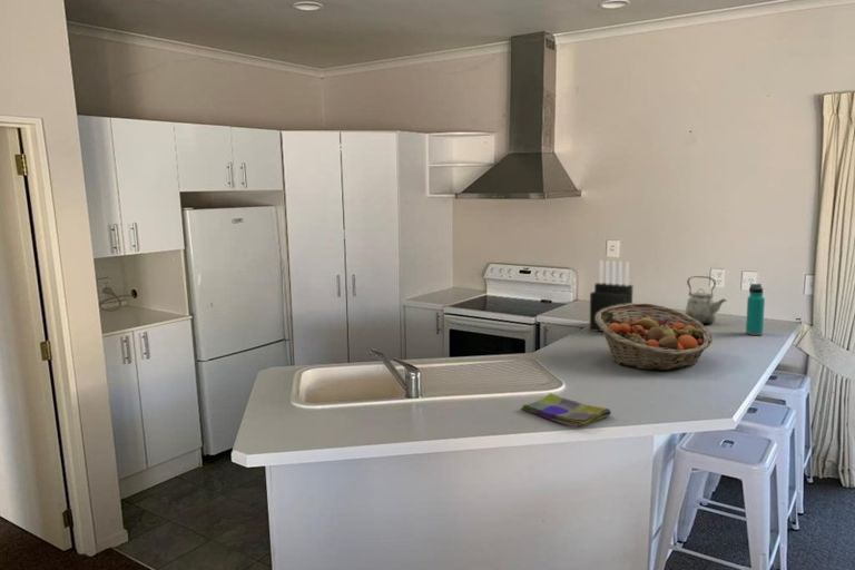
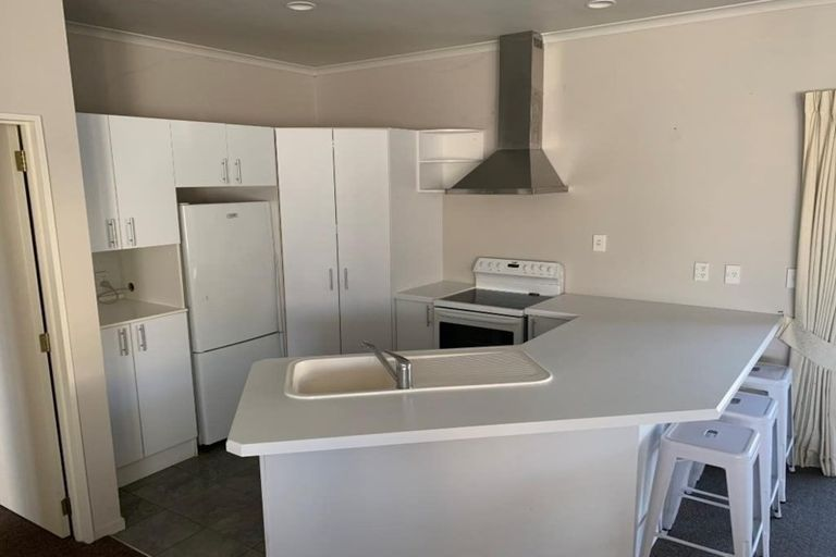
- dish towel [520,392,612,429]
- fruit basket [596,303,714,372]
- water bottle [745,283,766,336]
- knife block [589,259,633,333]
- kettle [685,275,727,325]
